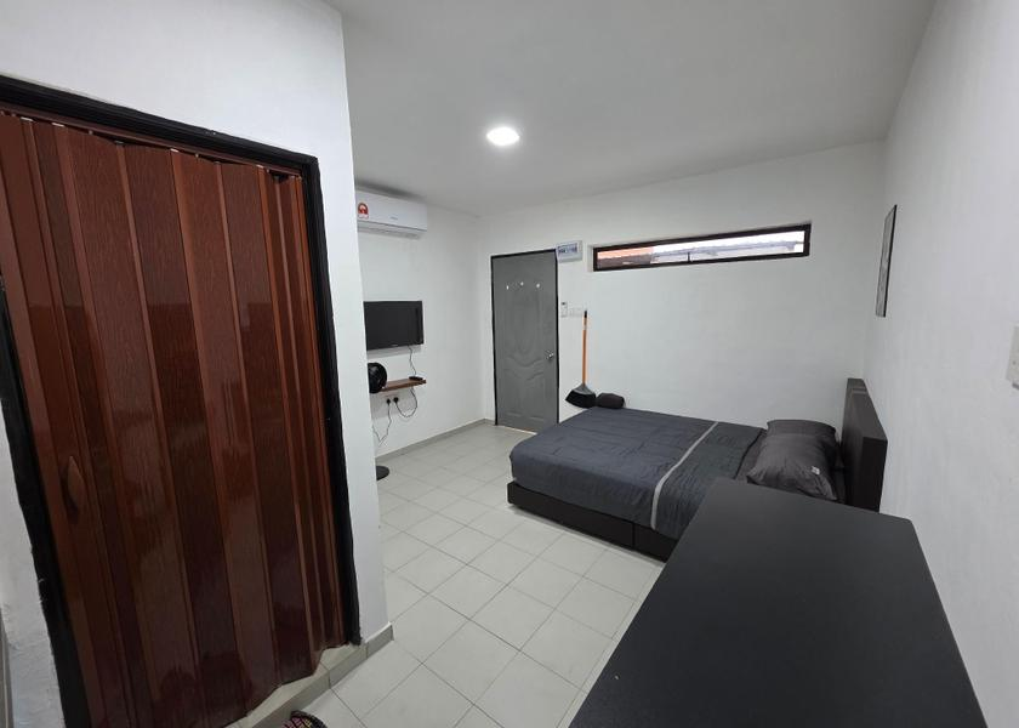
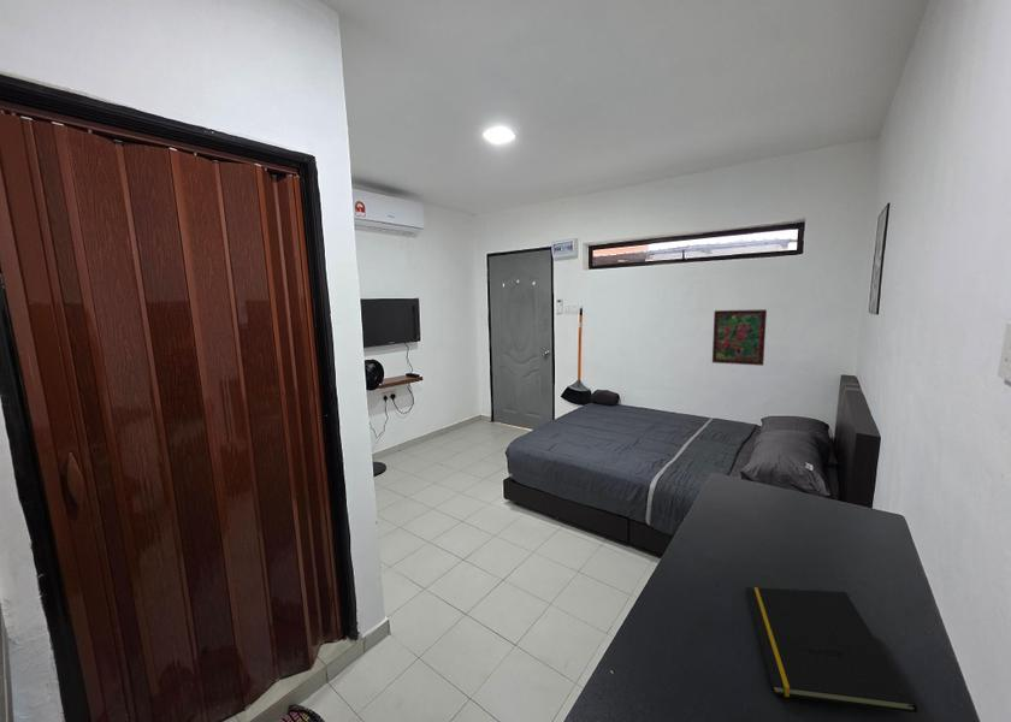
+ notepad [745,586,918,715]
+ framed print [711,308,768,367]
